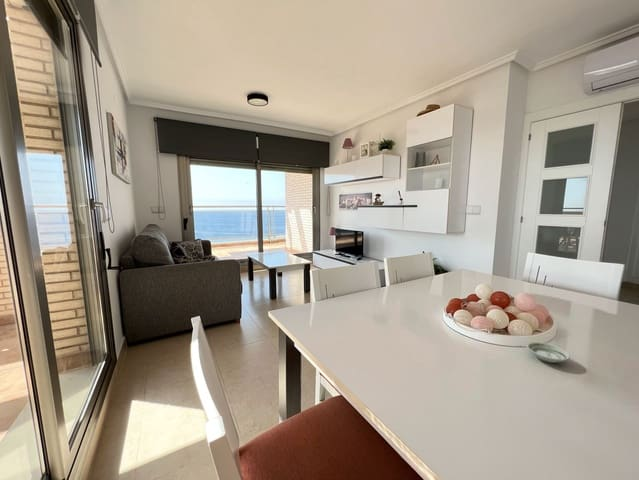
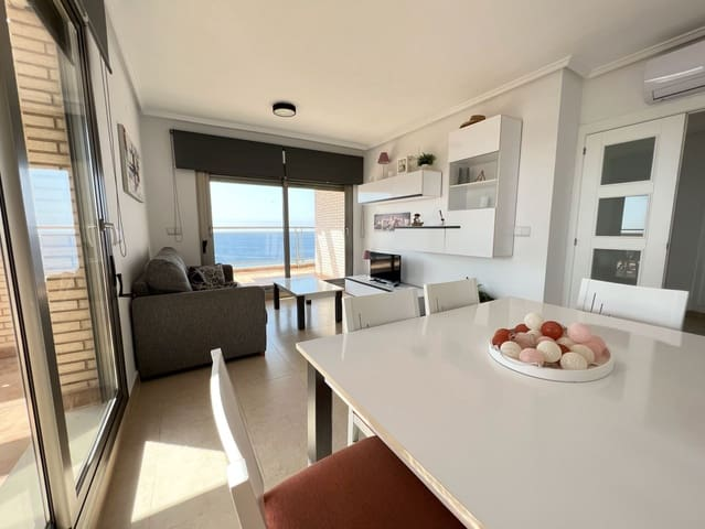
- saucer [525,341,571,364]
